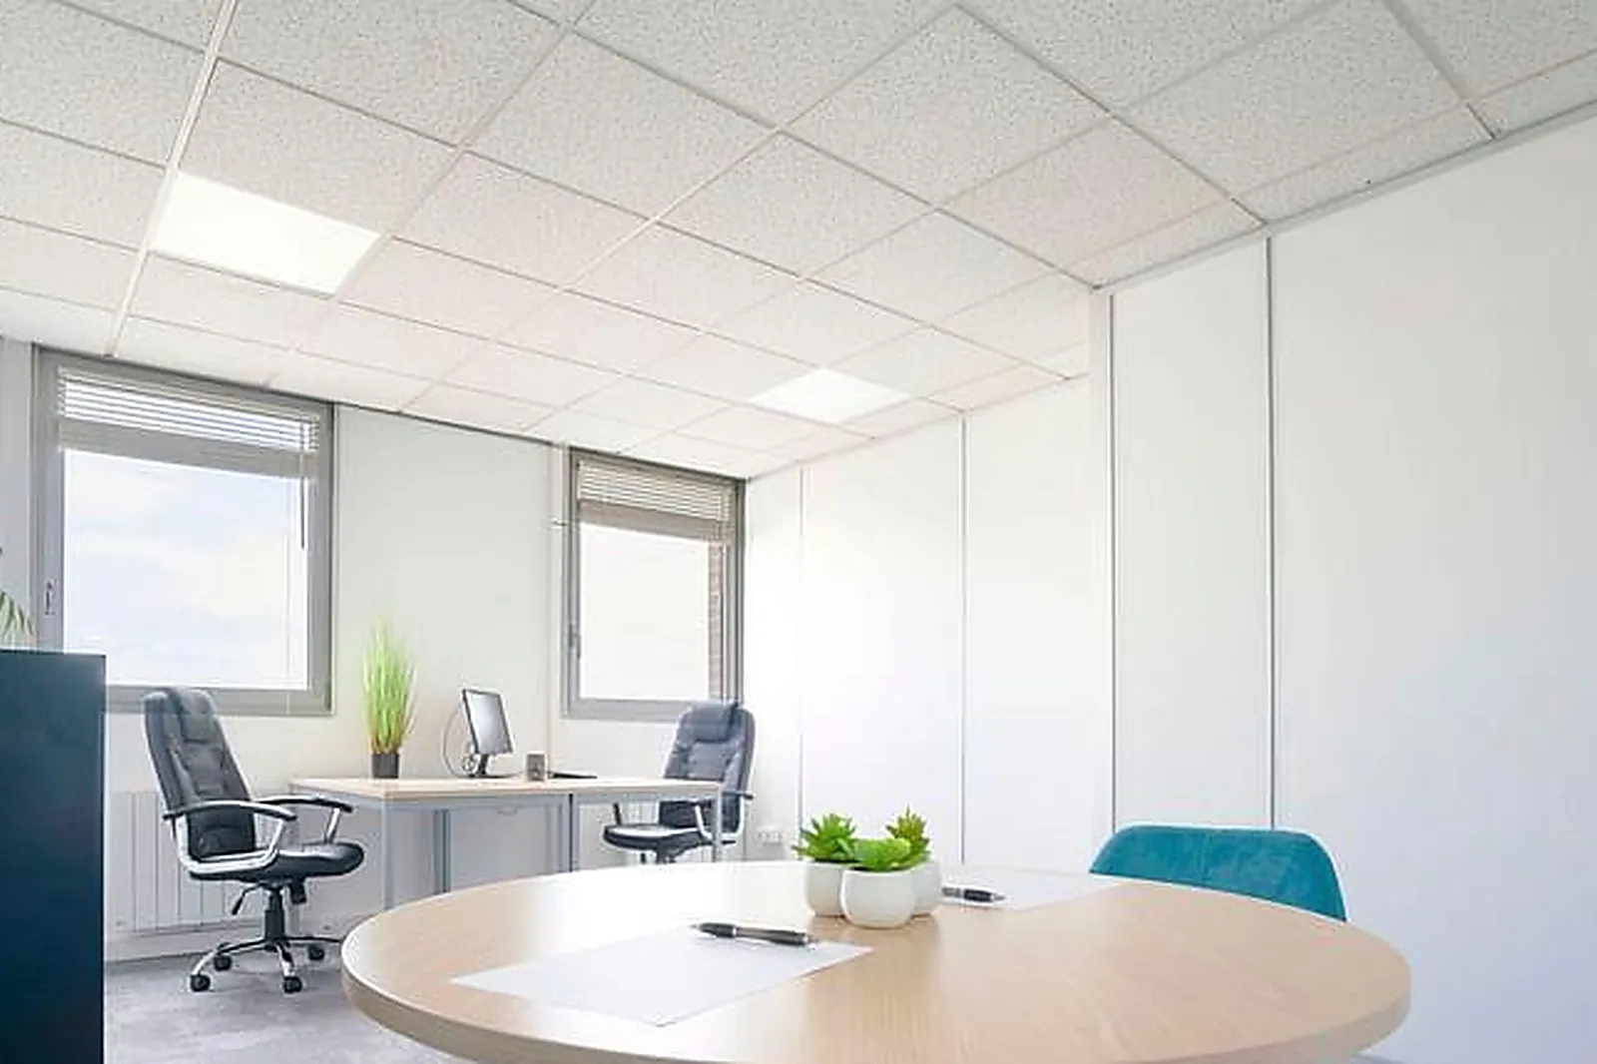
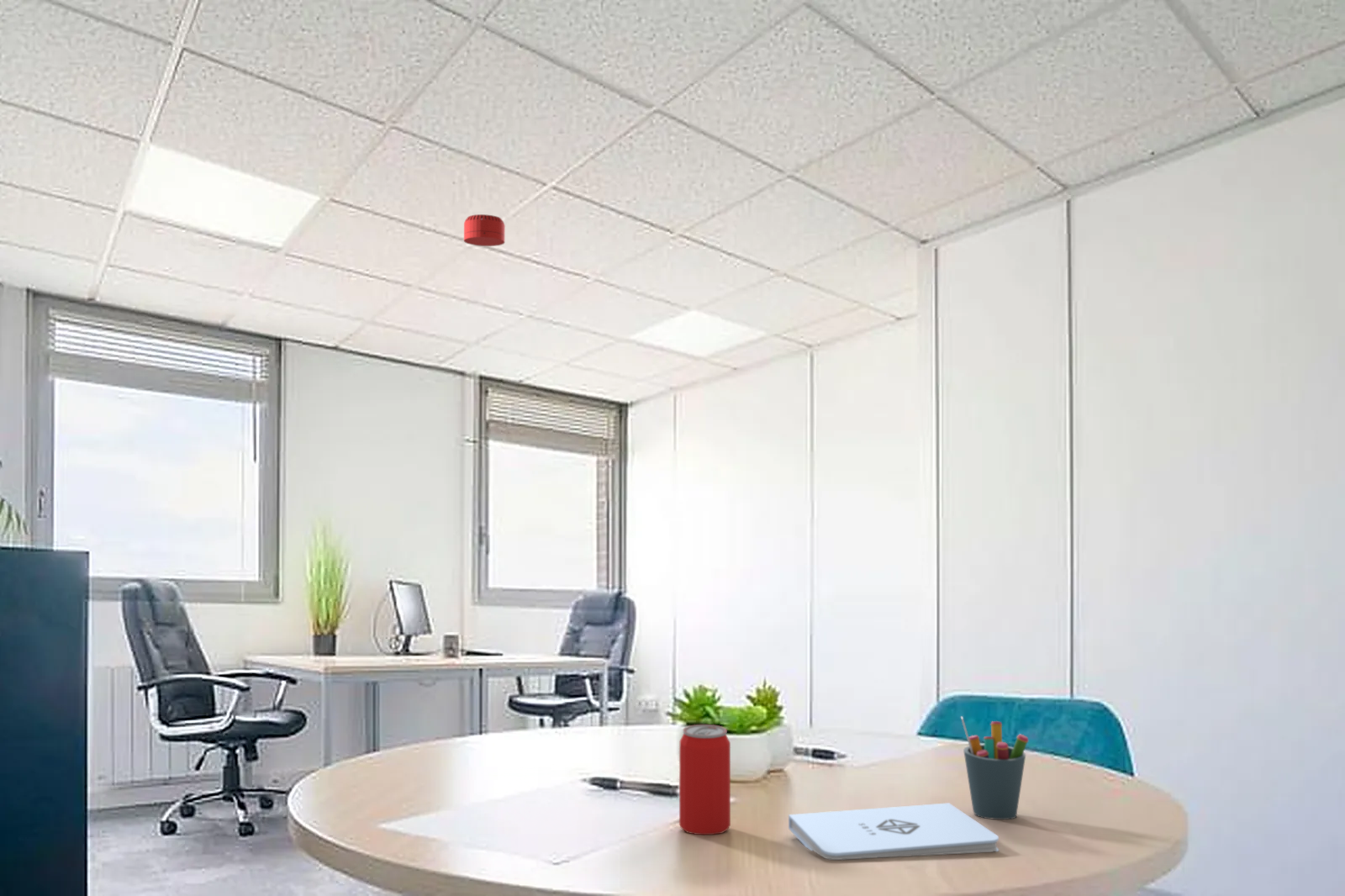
+ notepad [788,802,1000,861]
+ pen holder [960,715,1029,820]
+ smoke detector [463,213,506,247]
+ beverage can [678,724,731,835]
